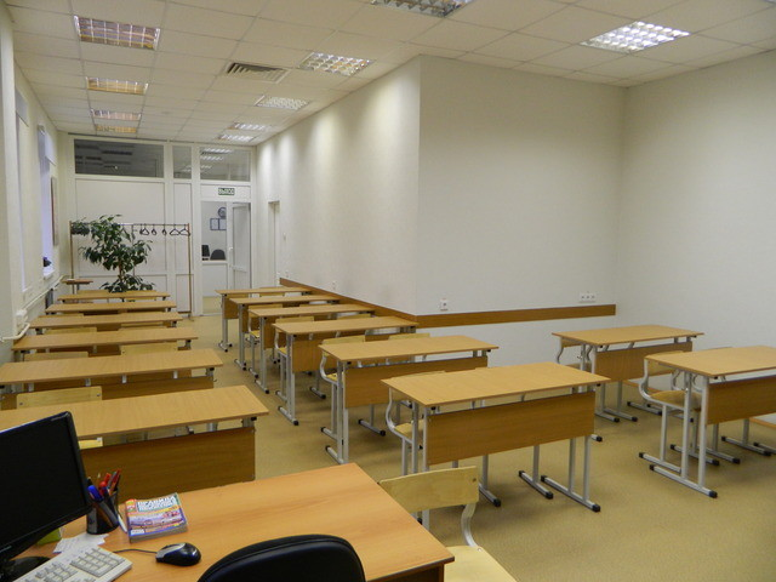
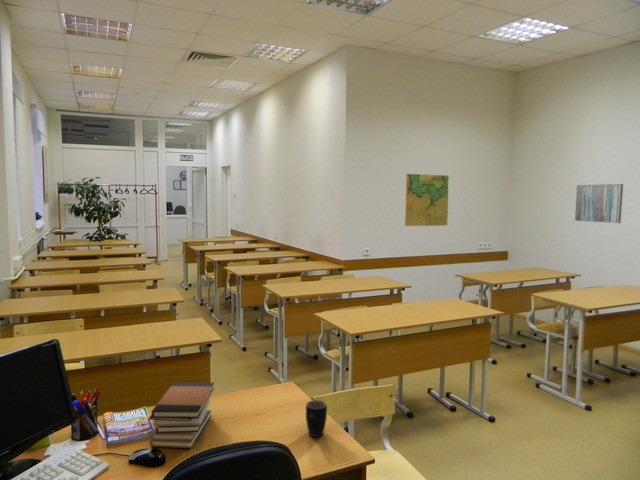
+ mug [305,399,328,438]
+ book stack [148,381,215,449]
+ wall art [574,183,624,224]
+ map [404,173,450,227]
